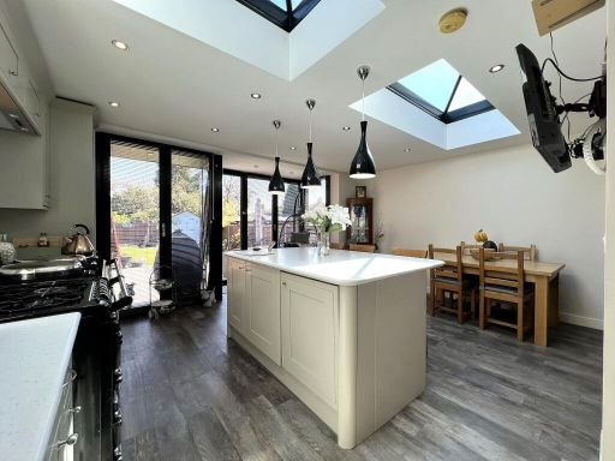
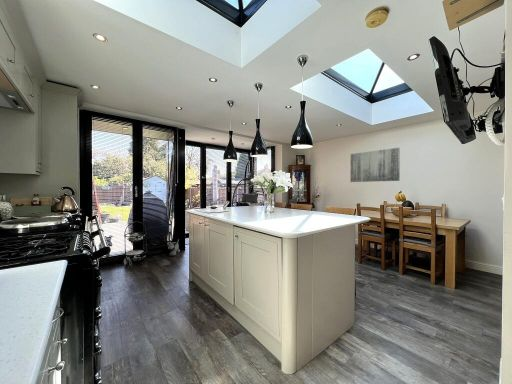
+ wall art [350,147,401,183]
